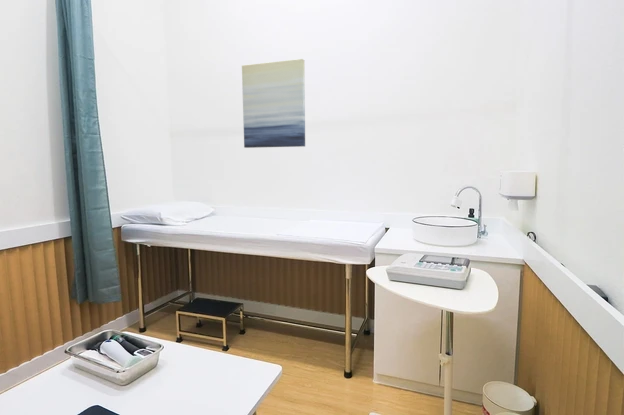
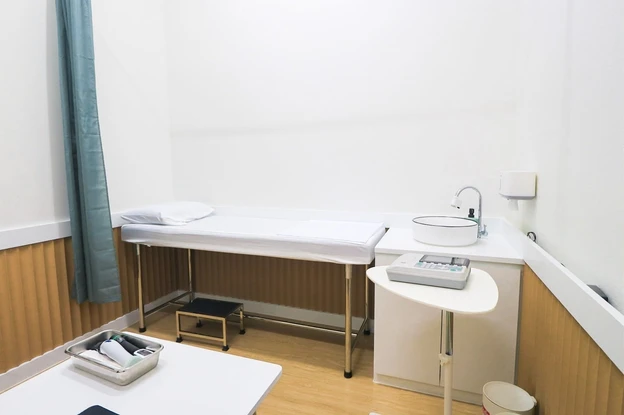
- wall art [241,58,306,149]
